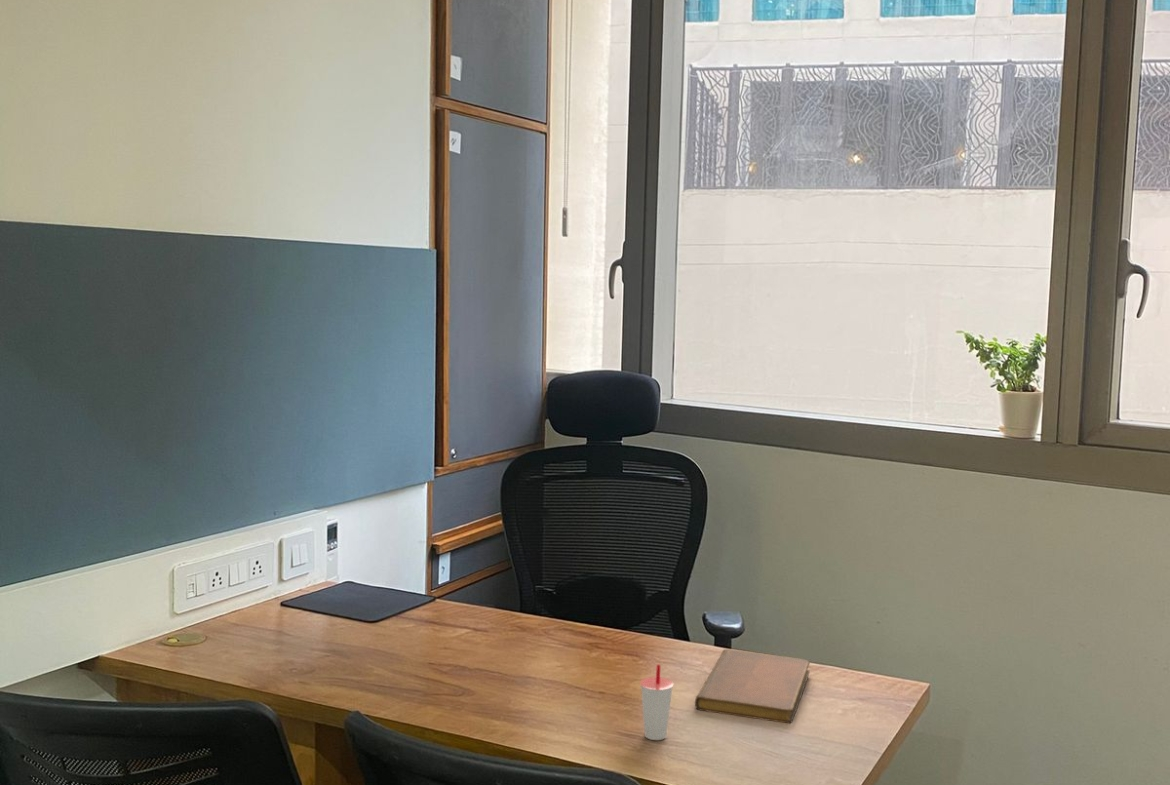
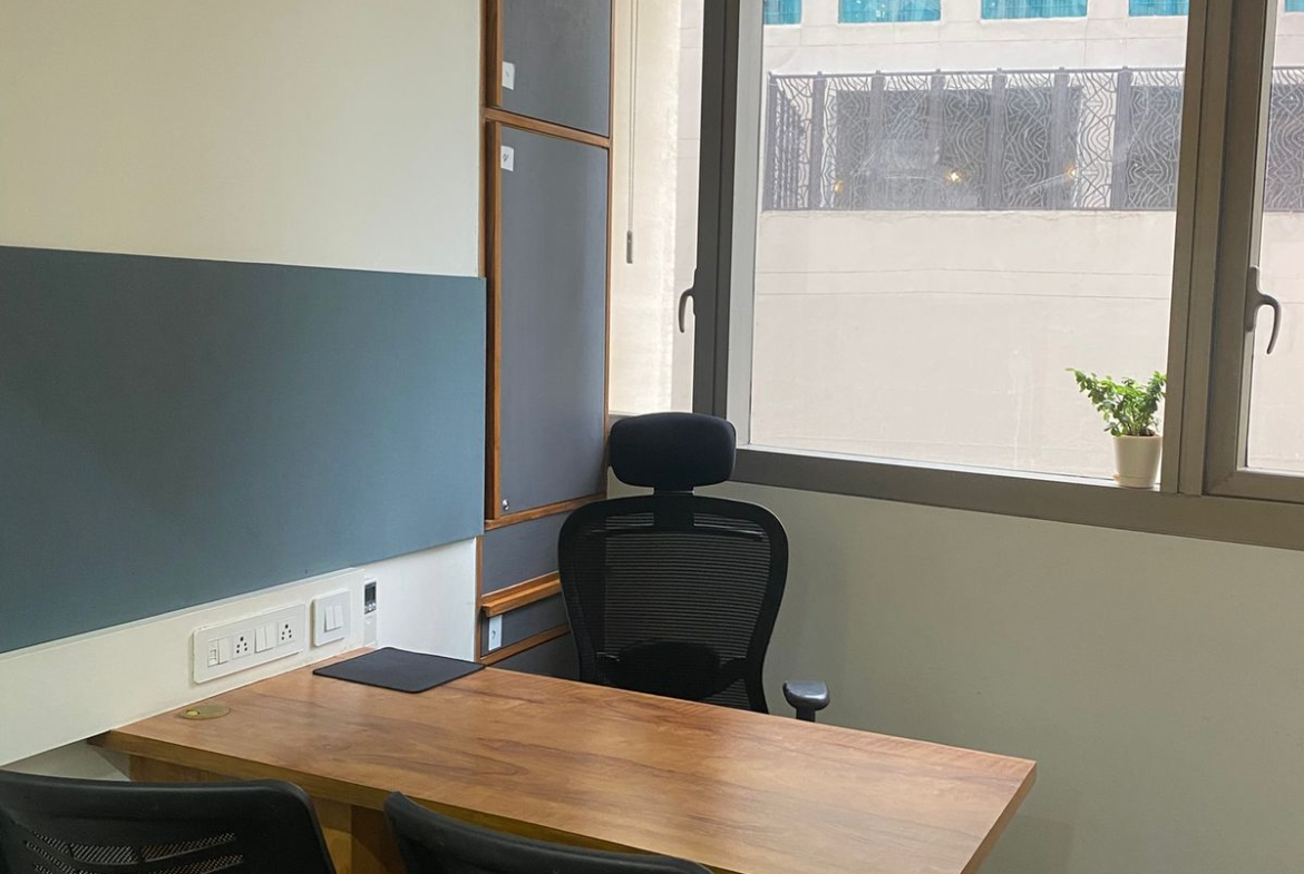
- notebook [694,648,811,724]
- cup [639,664,675,741]
